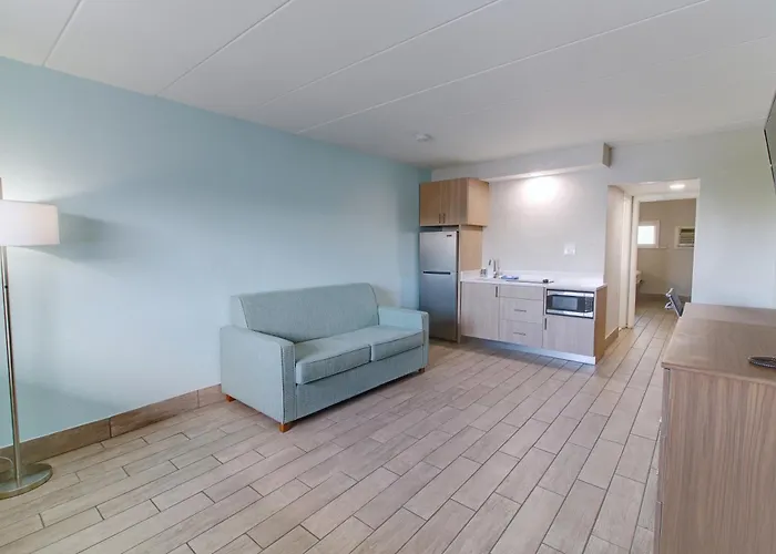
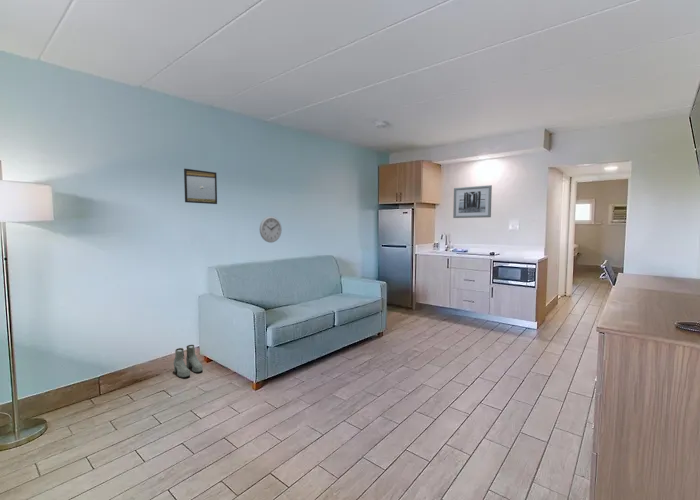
+ wall clock [259,215,283,244]
+ boots [173,344,204,378]
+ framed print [183,168,218,205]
+ wall art [452,184,493,219]
